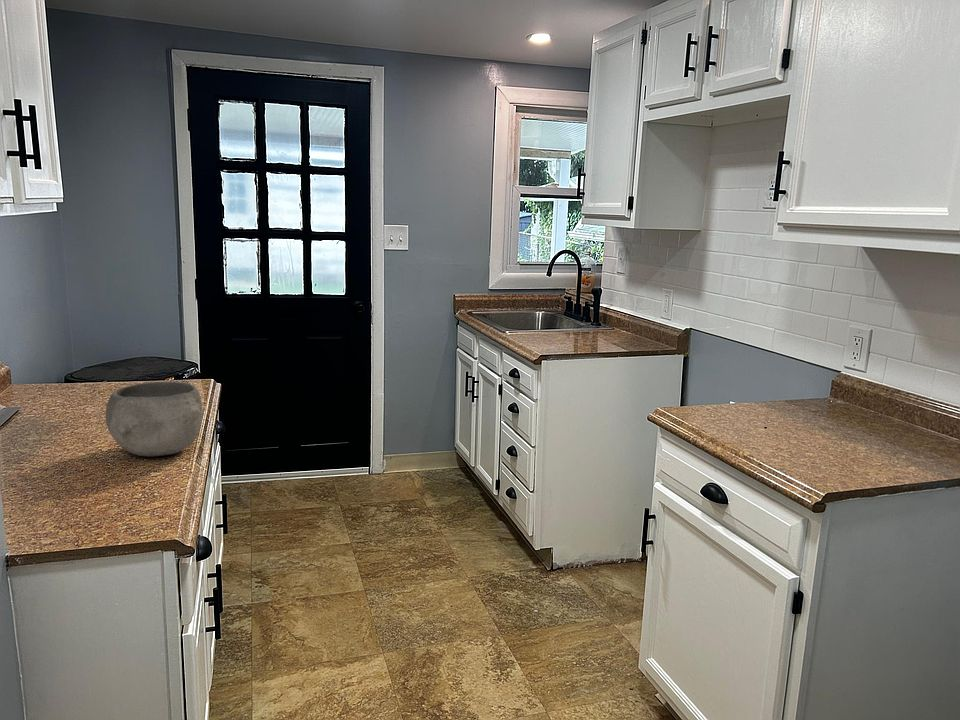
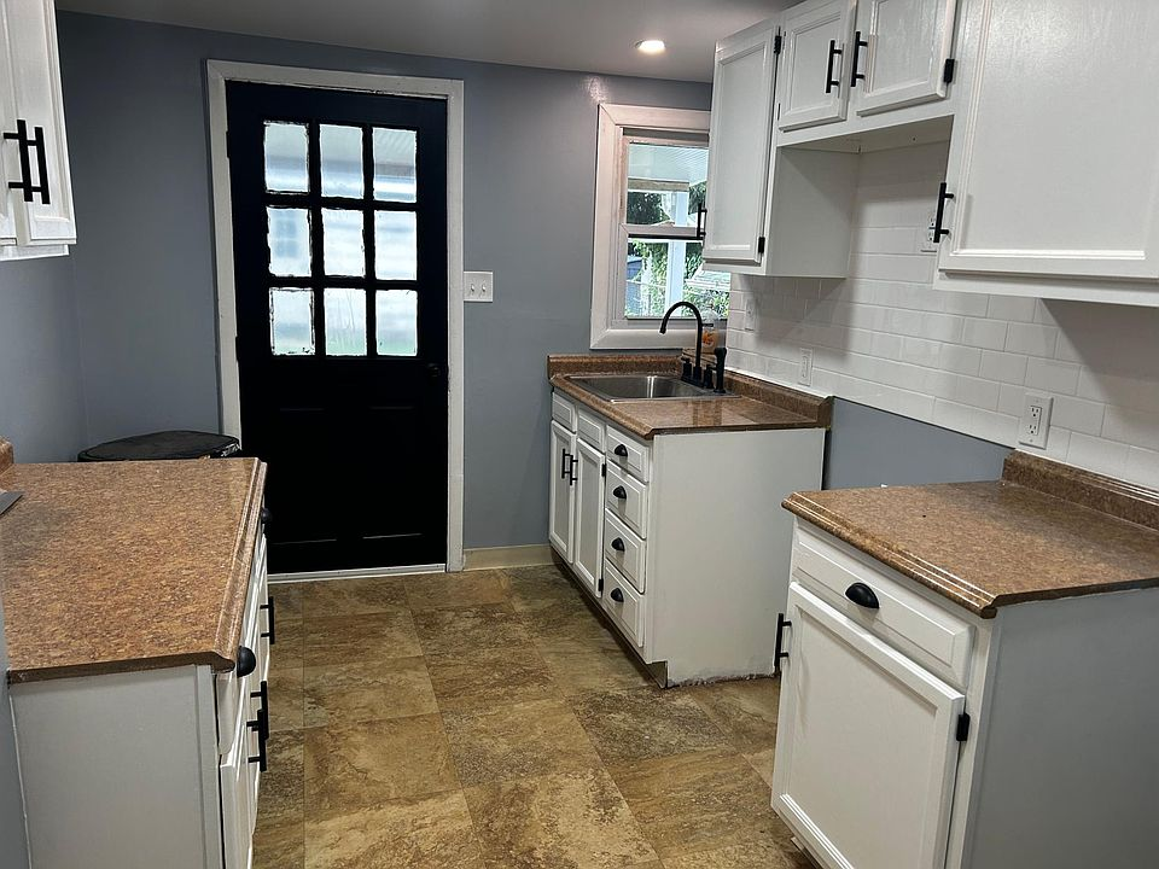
- bowl [104,381,204,457]
